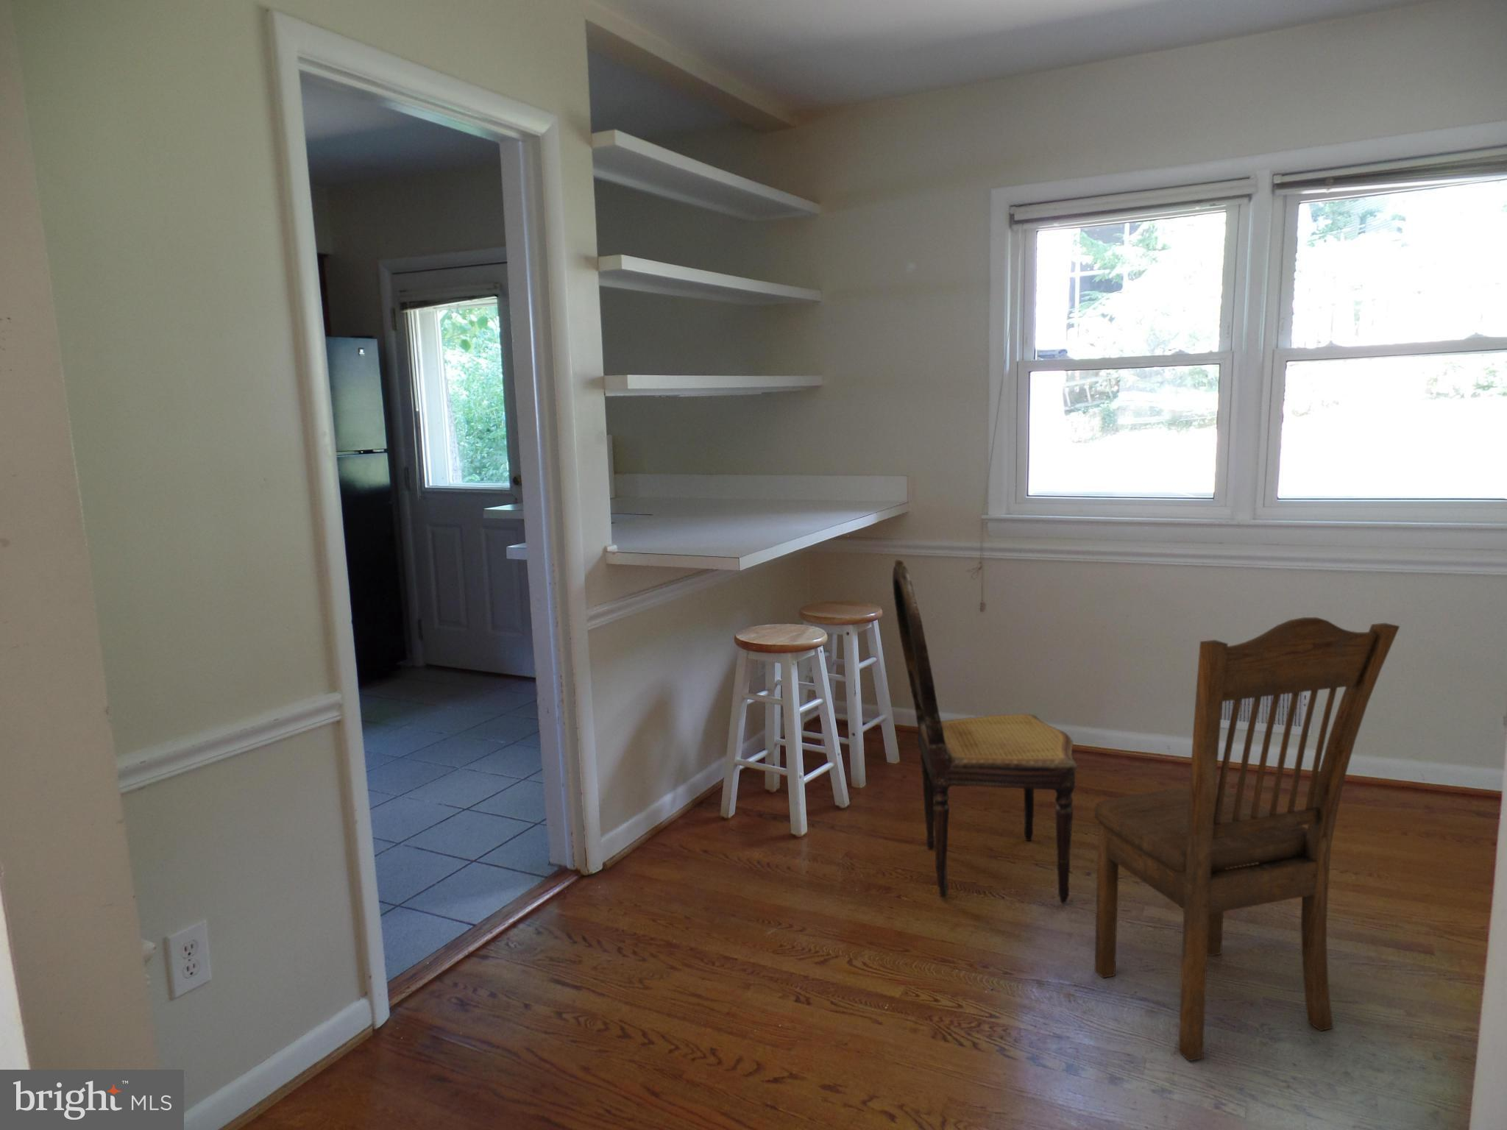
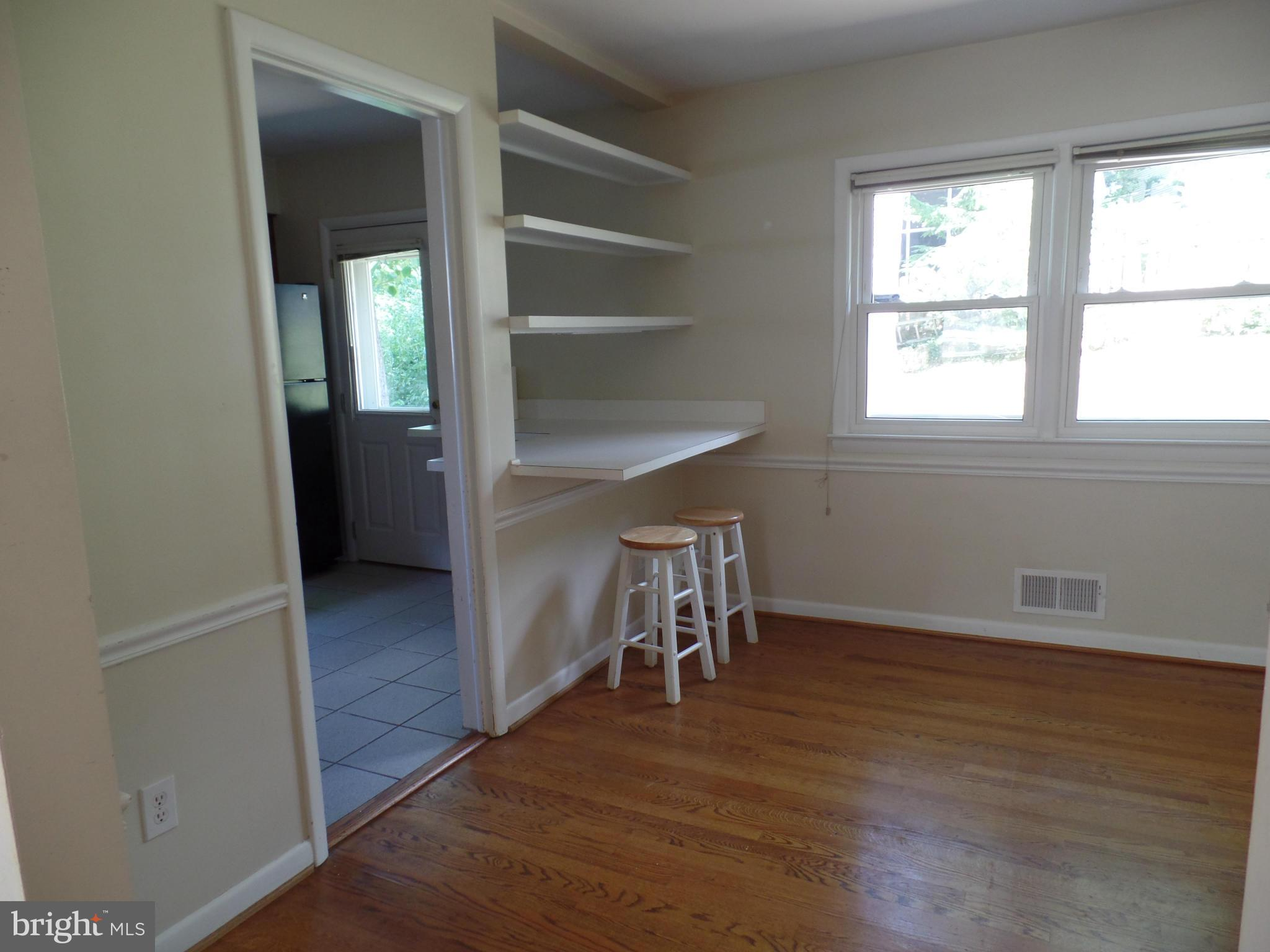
- dining chair [1093,616,1400,1061]
- dining chair [892,558,1077,904]
